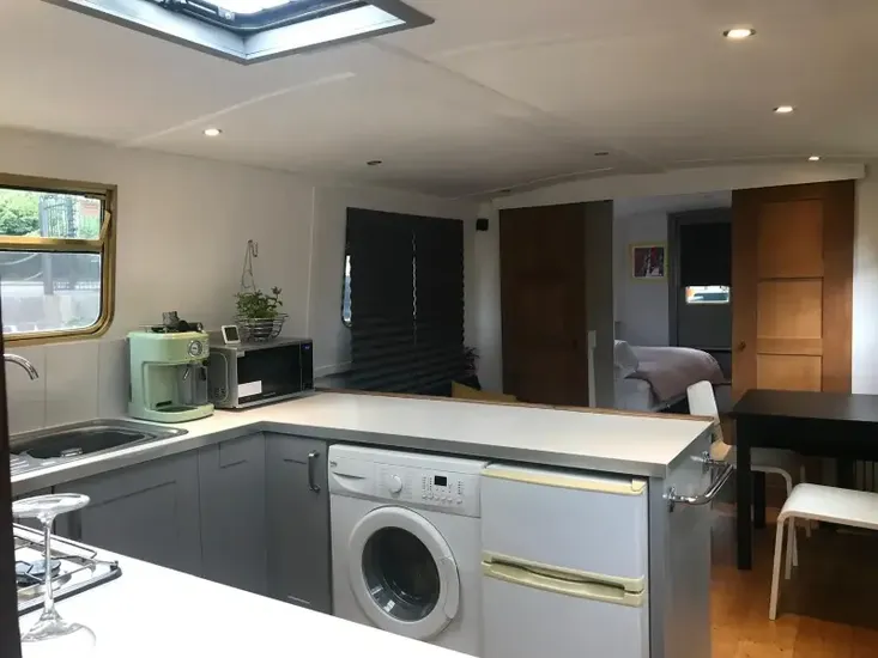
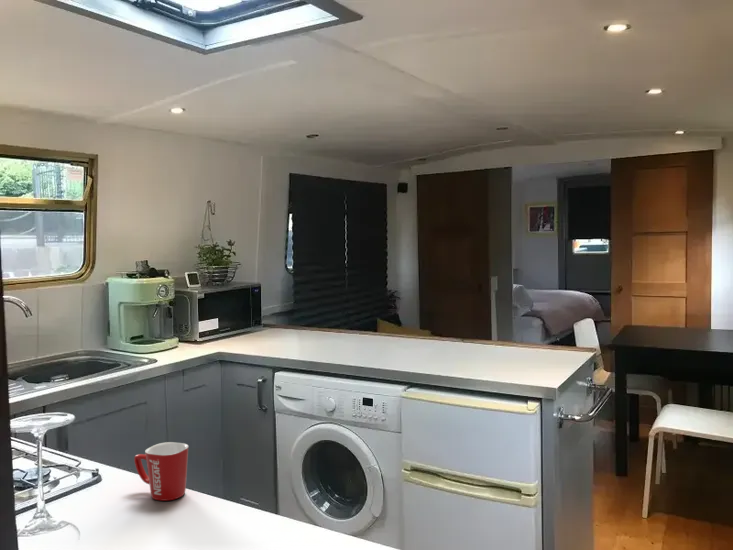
+ mug [133,441,189,502]
